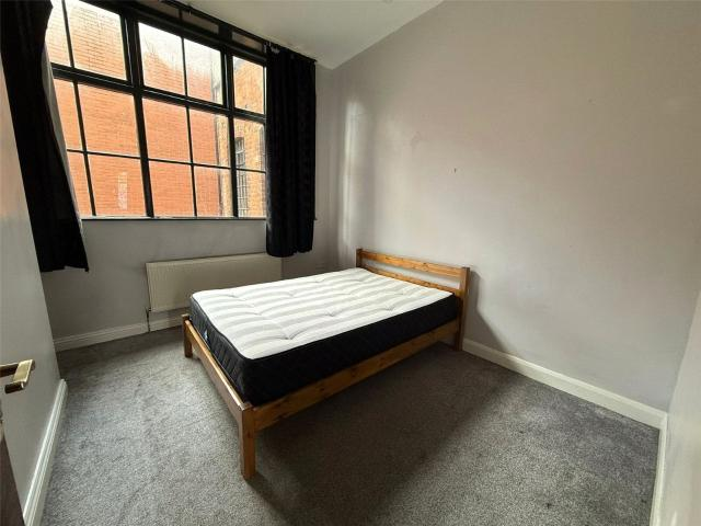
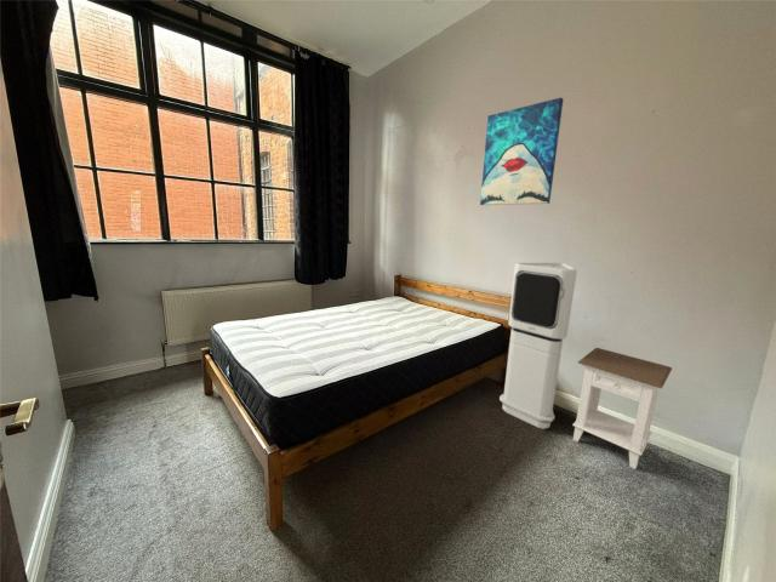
+ wall art [479,97,564,206]
+ air purifier [498,262,578,430]
+ nightstand [571,347,673,470]
